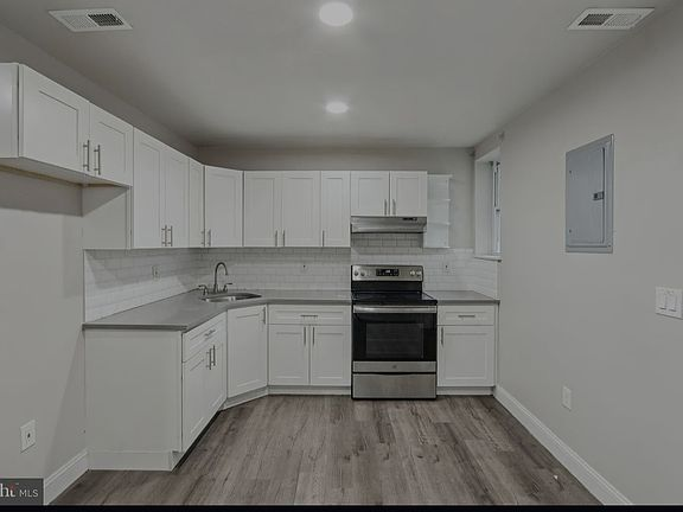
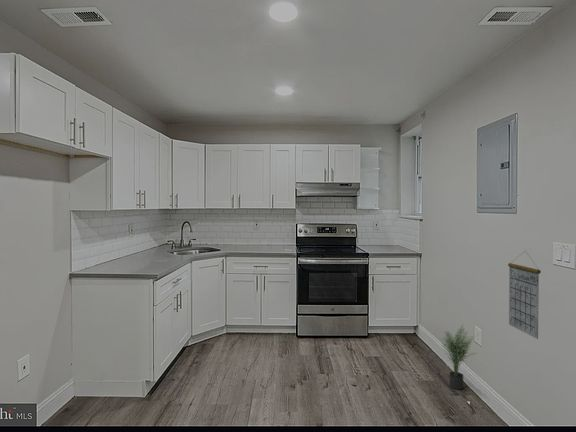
+ calendar [507,250,542,340]
+ potted plant [440,324,477,391]
